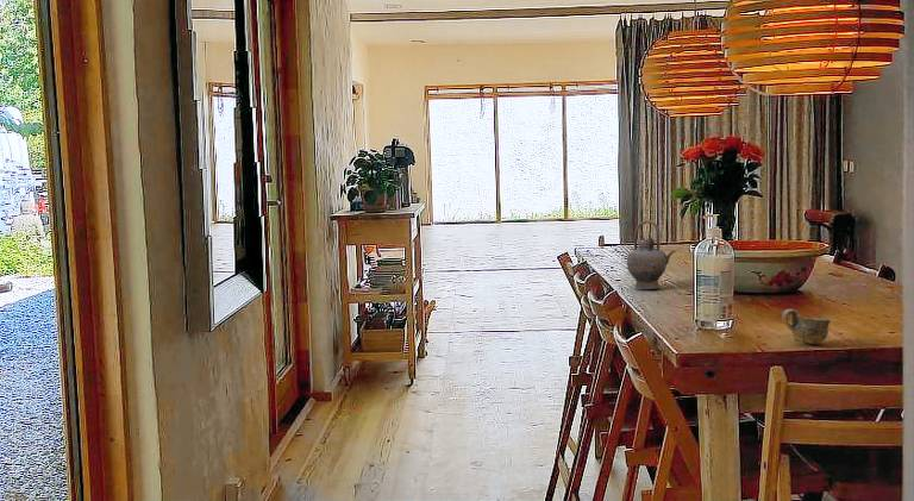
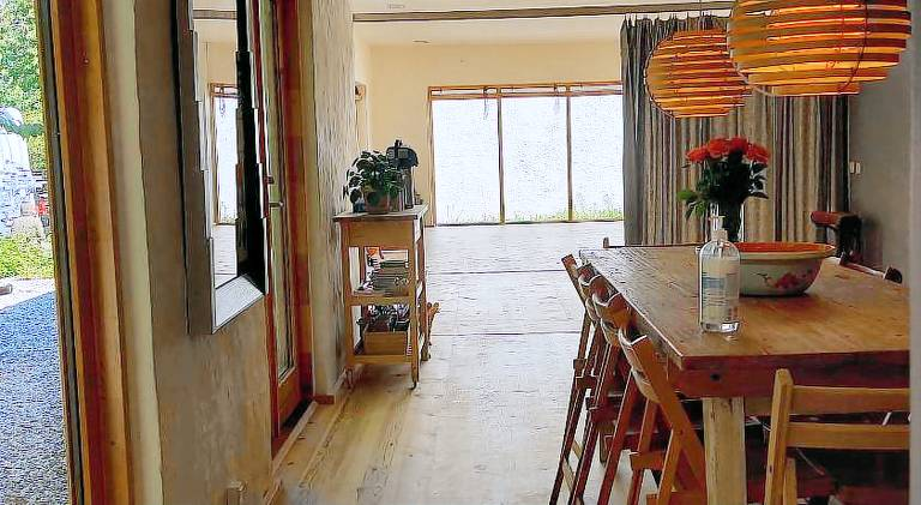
- teapot [626,219,677,290]
- cup [781,308,831,345]
